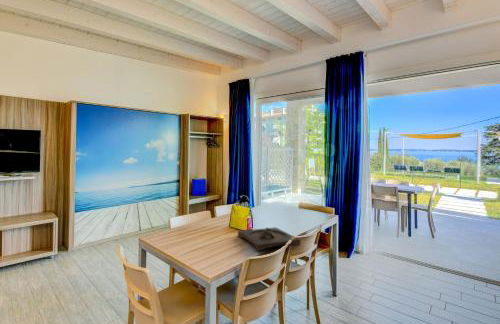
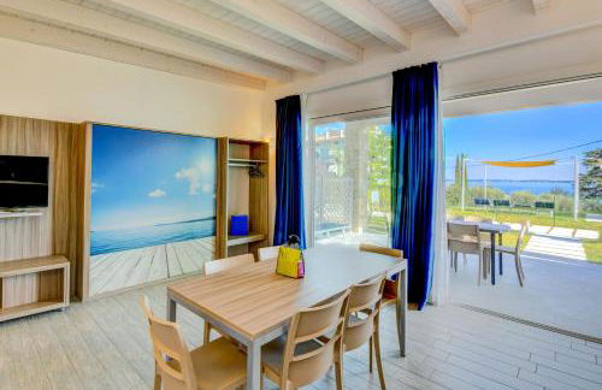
- wooden tray [237,226,302,252]
